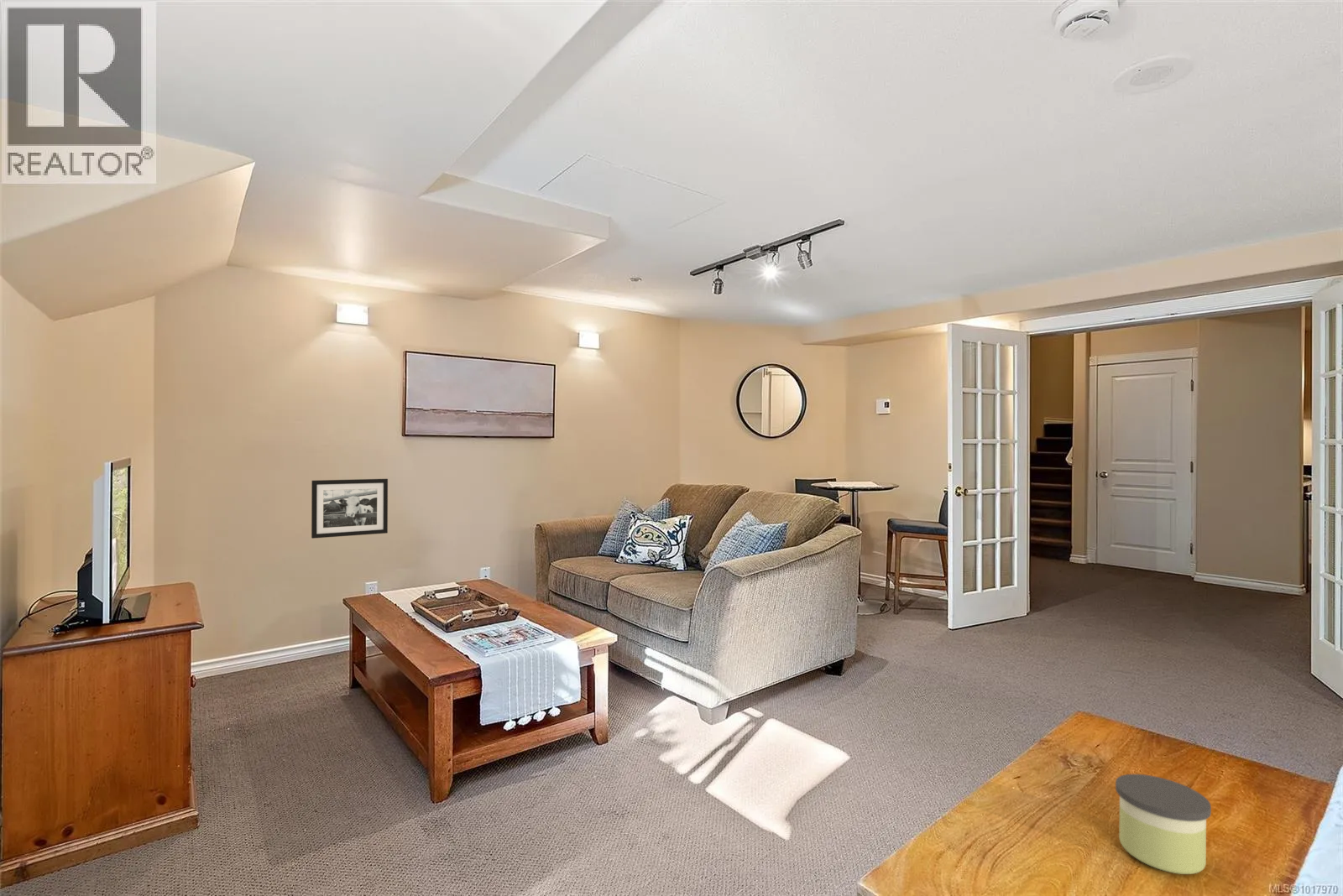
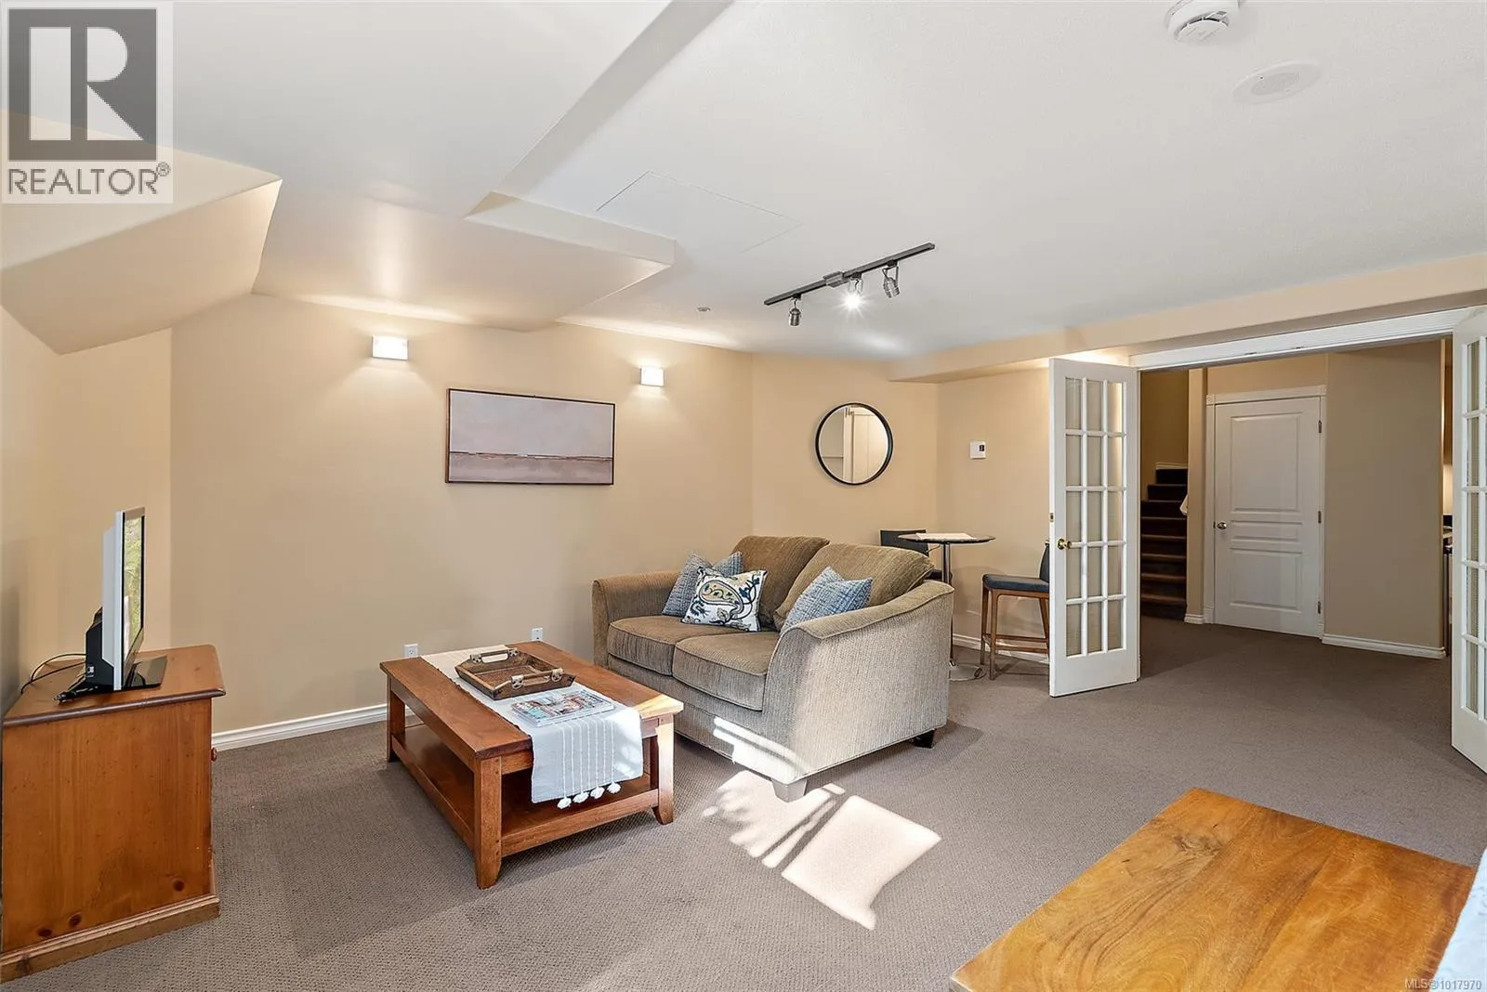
- candle [1115,774,1212,875]
- picture frame [311,478,389,539]
